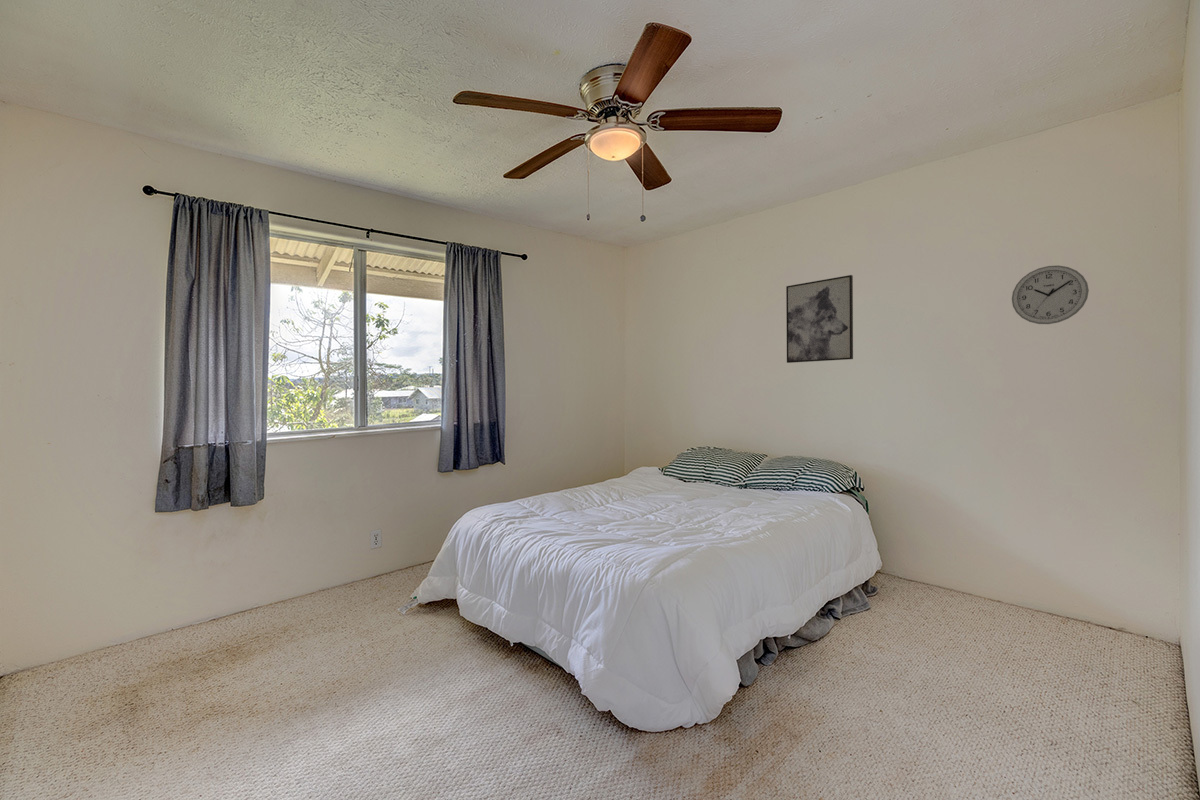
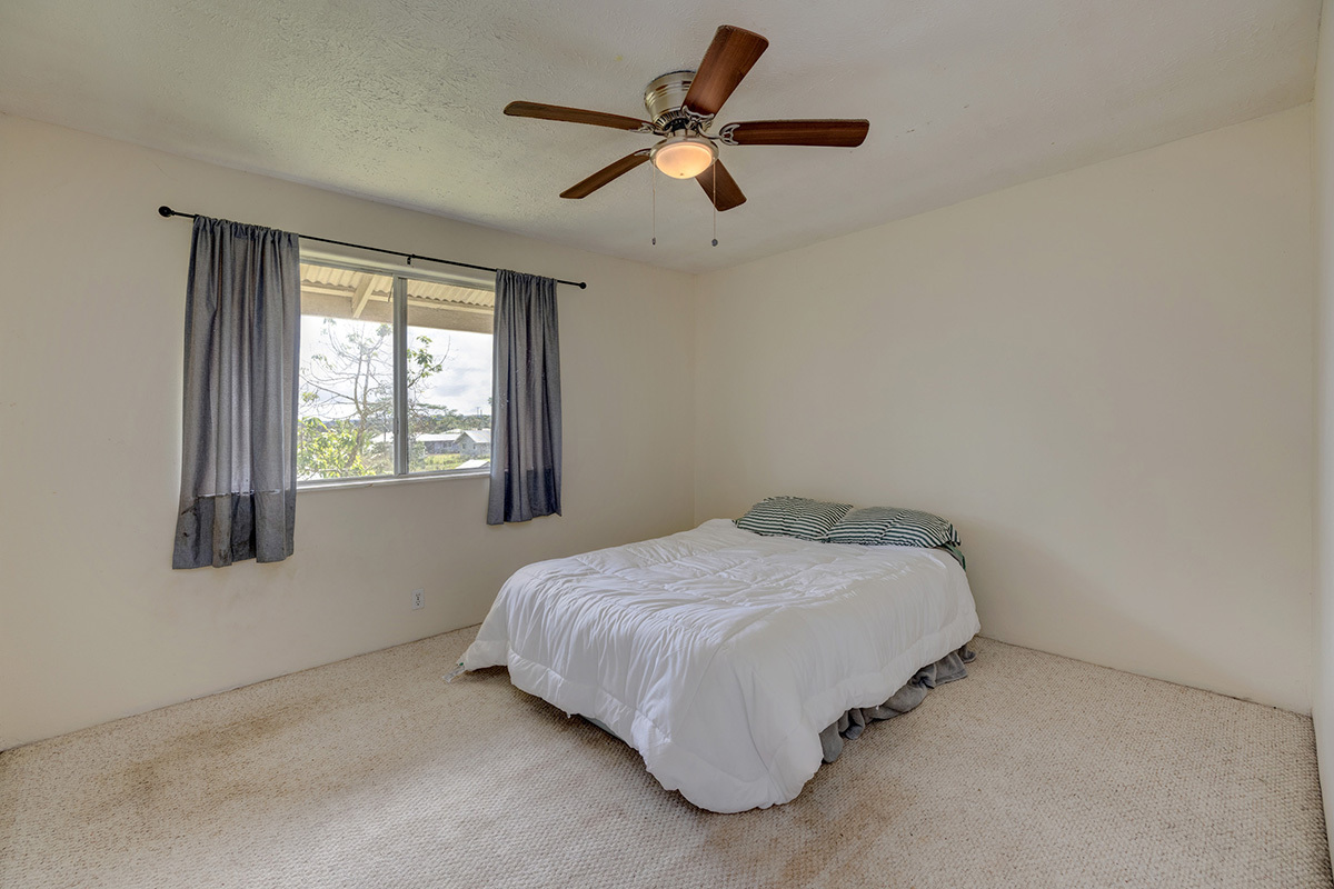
- wall clock [1011,264,1090,325]
- wall art [785,274,854,364]
